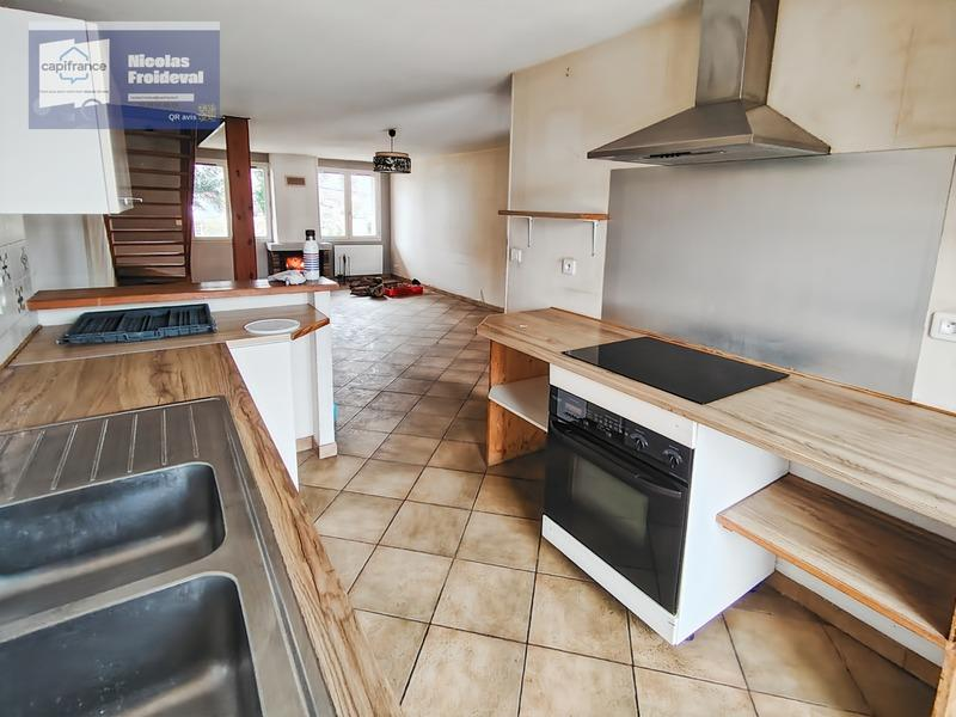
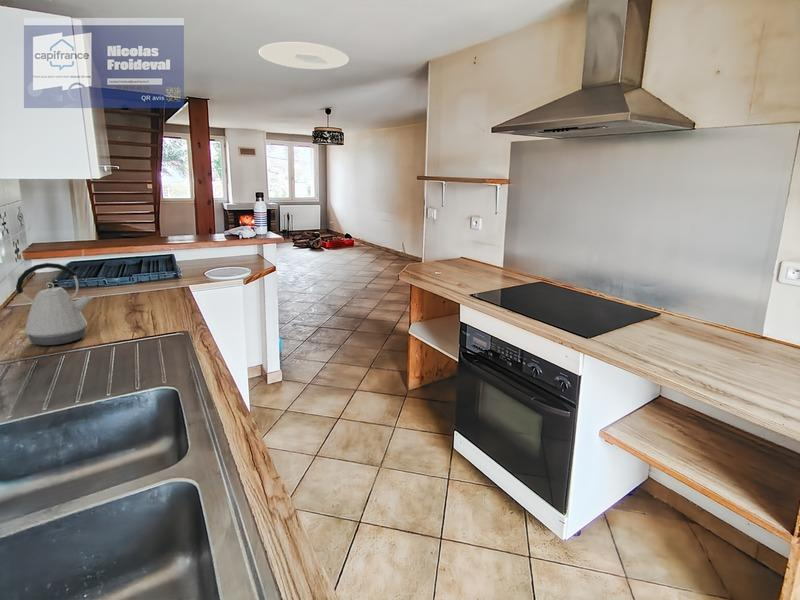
+ ceiling light [258,41,350,70]
+ kettle [15,262,93,346]
